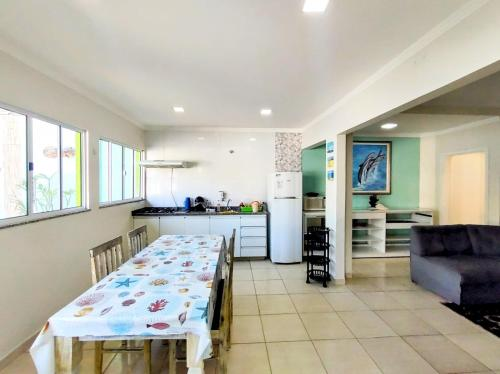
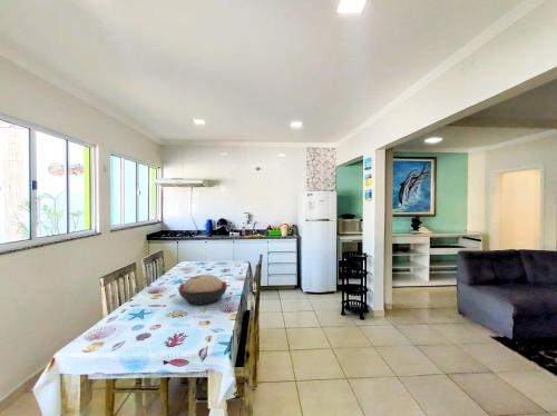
+ decorative bowl [177,274,228,306]
